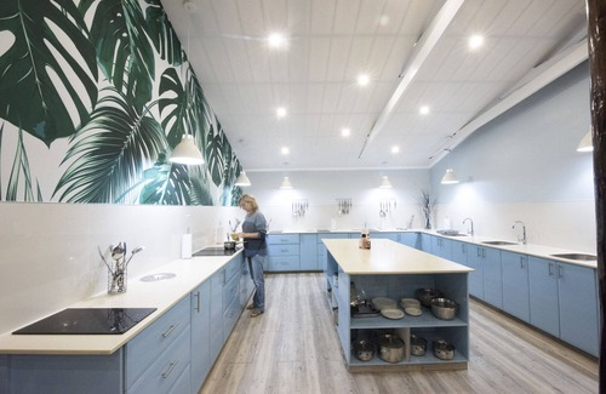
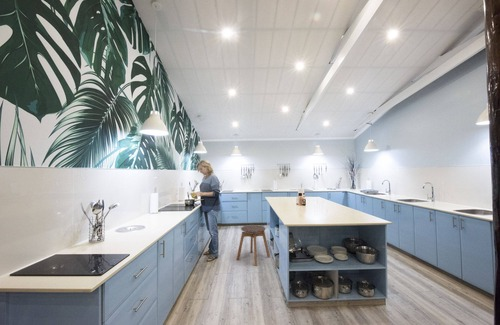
+ stool [236,224,271,267]
